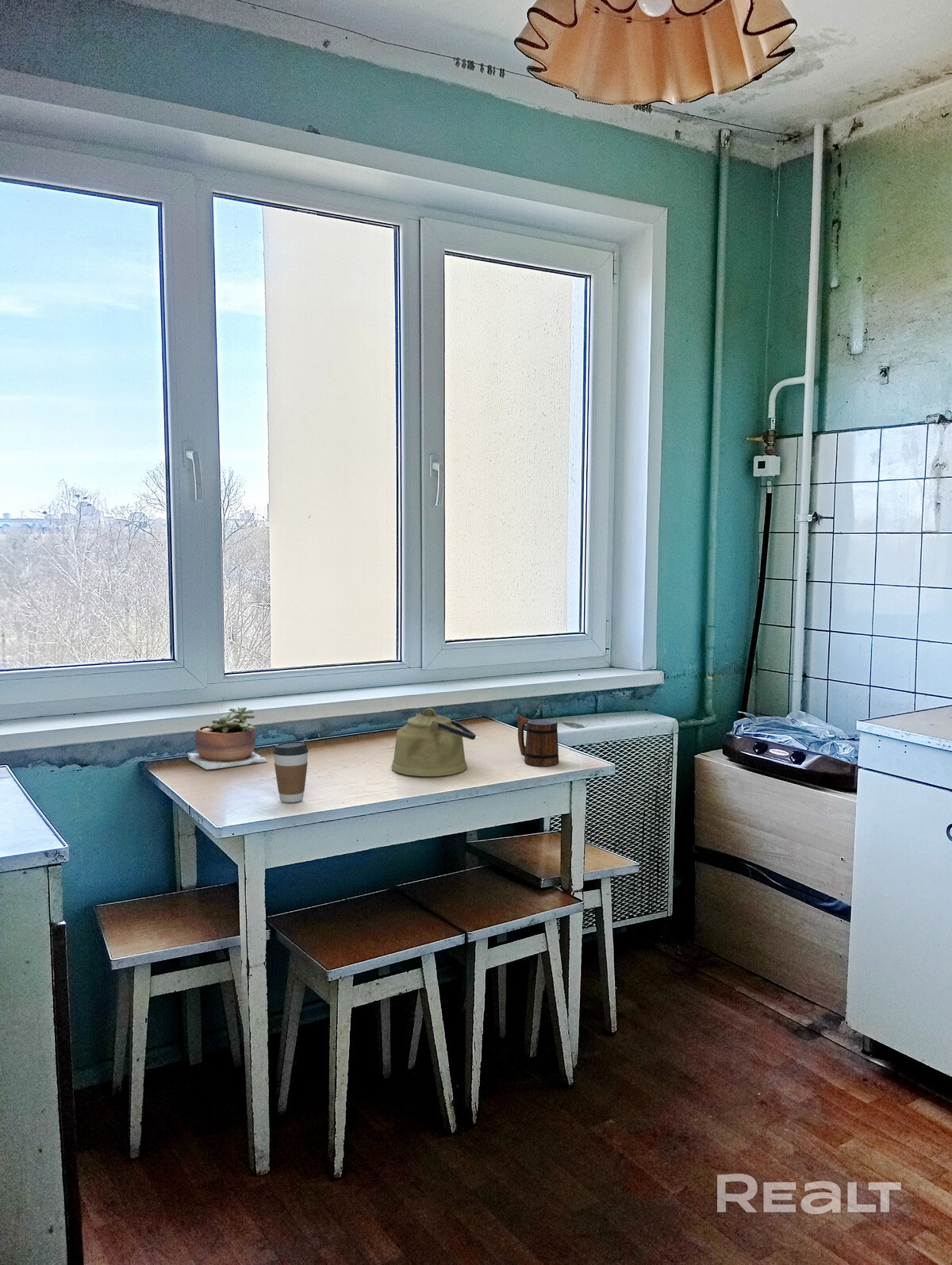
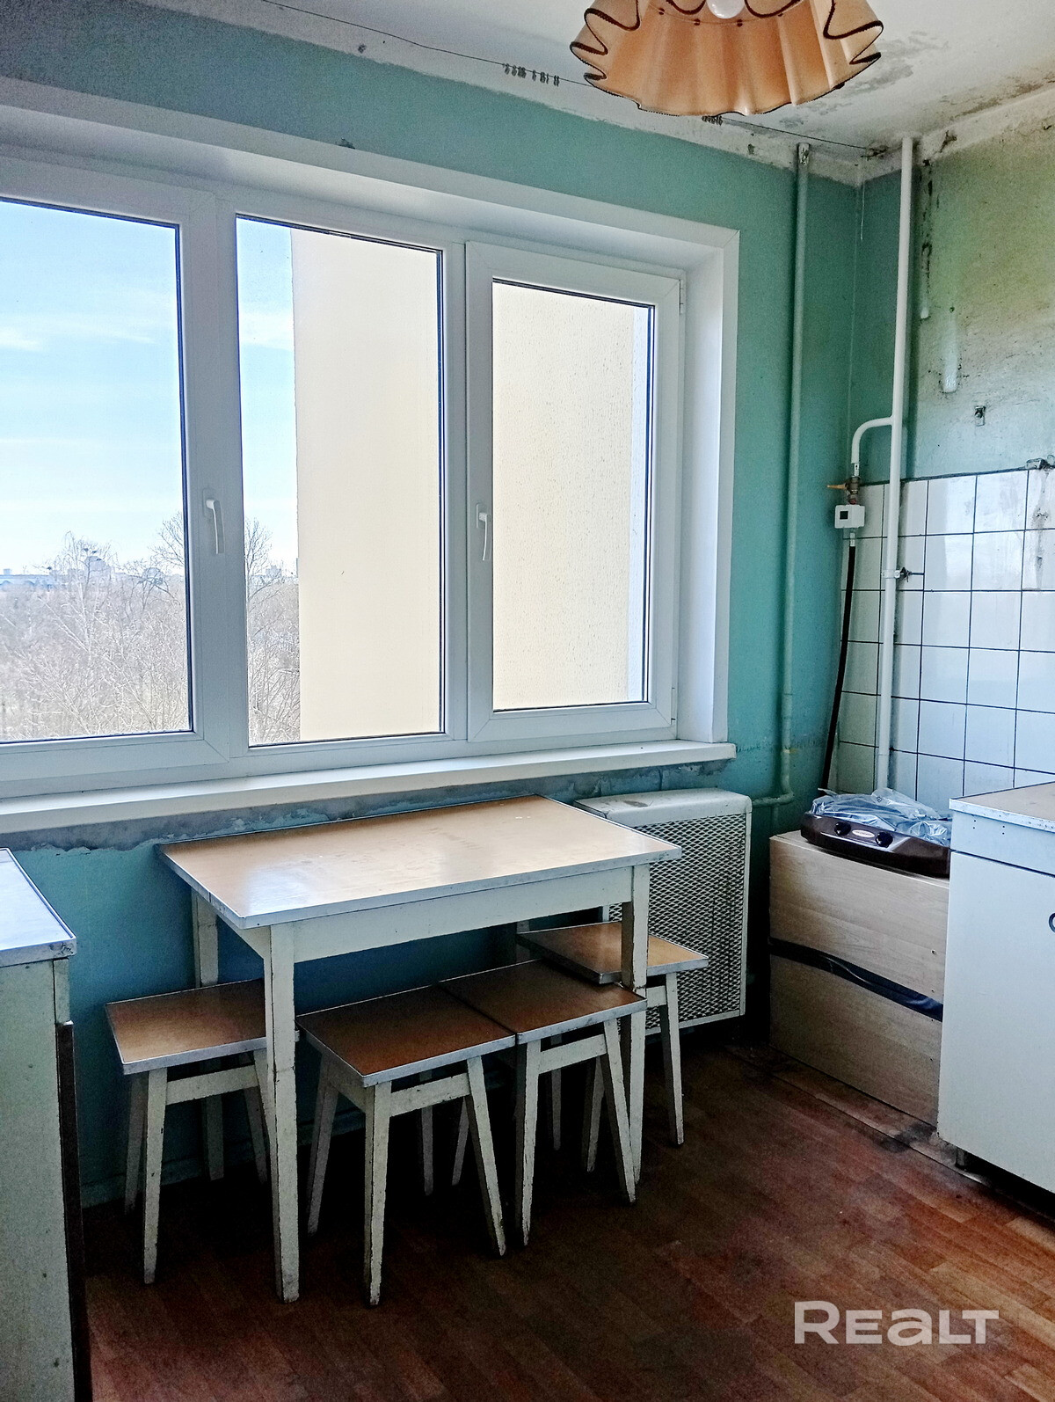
- mug [516,714,559,767]
- succulent plant [186,706,268,771]
- kettle [391,707,477,777]
- coffee cup [272,740,309,803]
